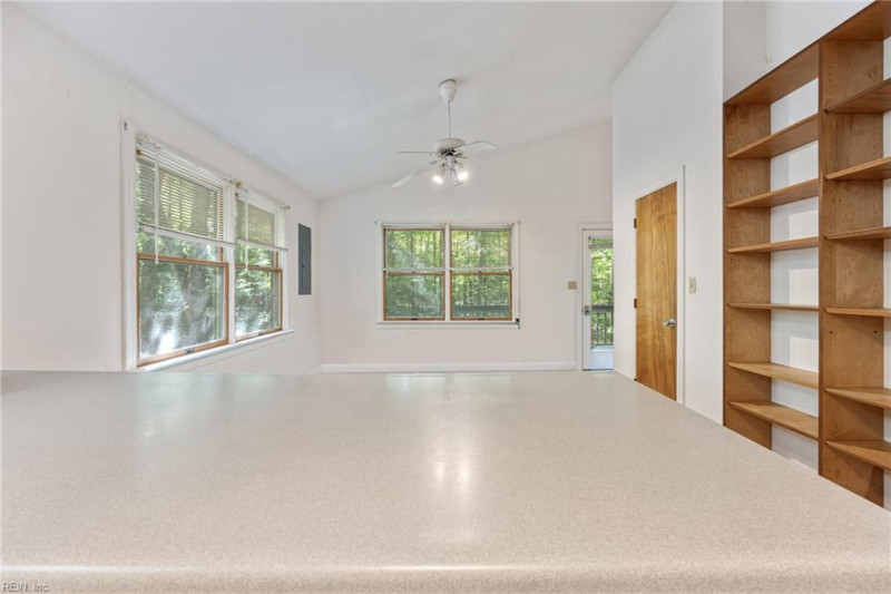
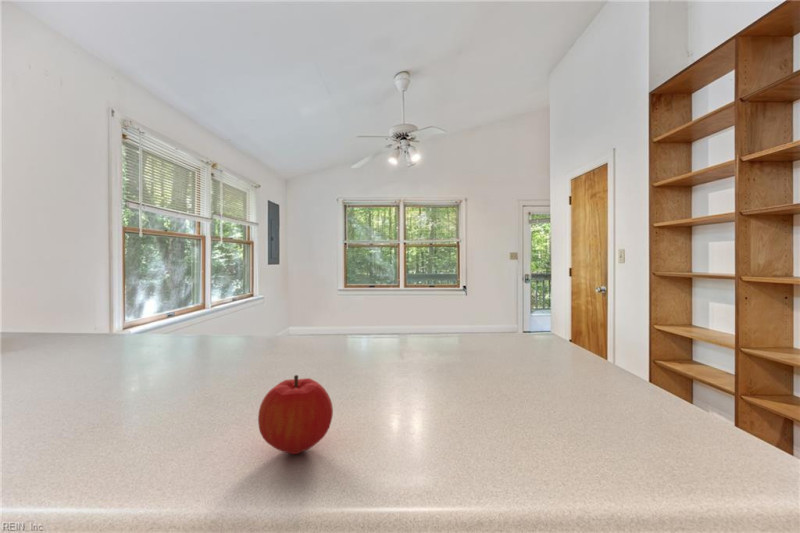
+ fruit [257,374,334,455]
